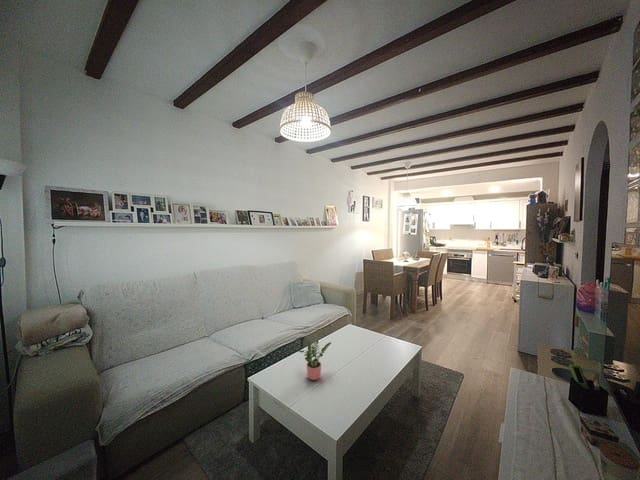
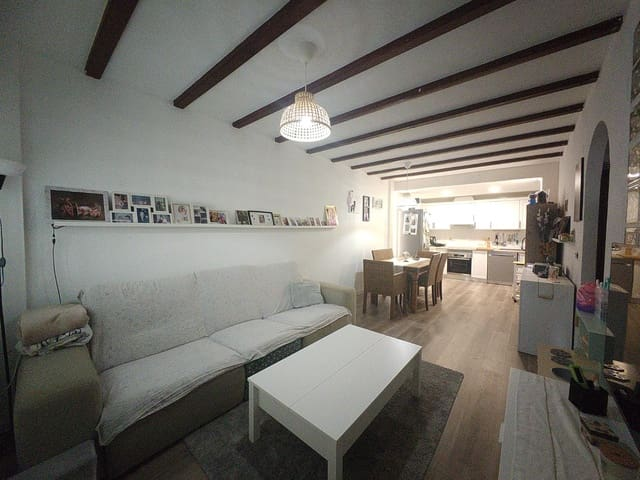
- potted plant [296,339,332,381]
